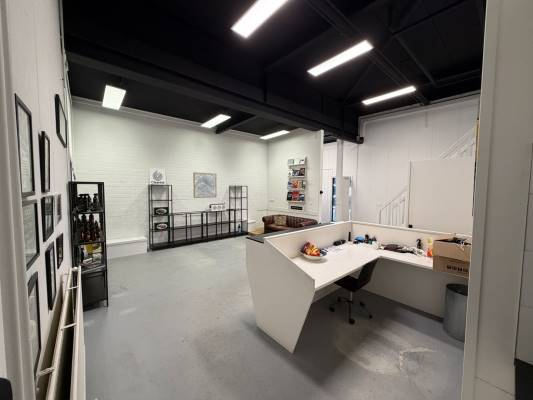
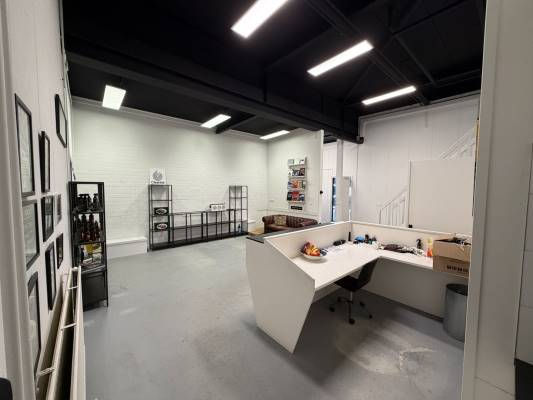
- wall art [192,171,218,199]
